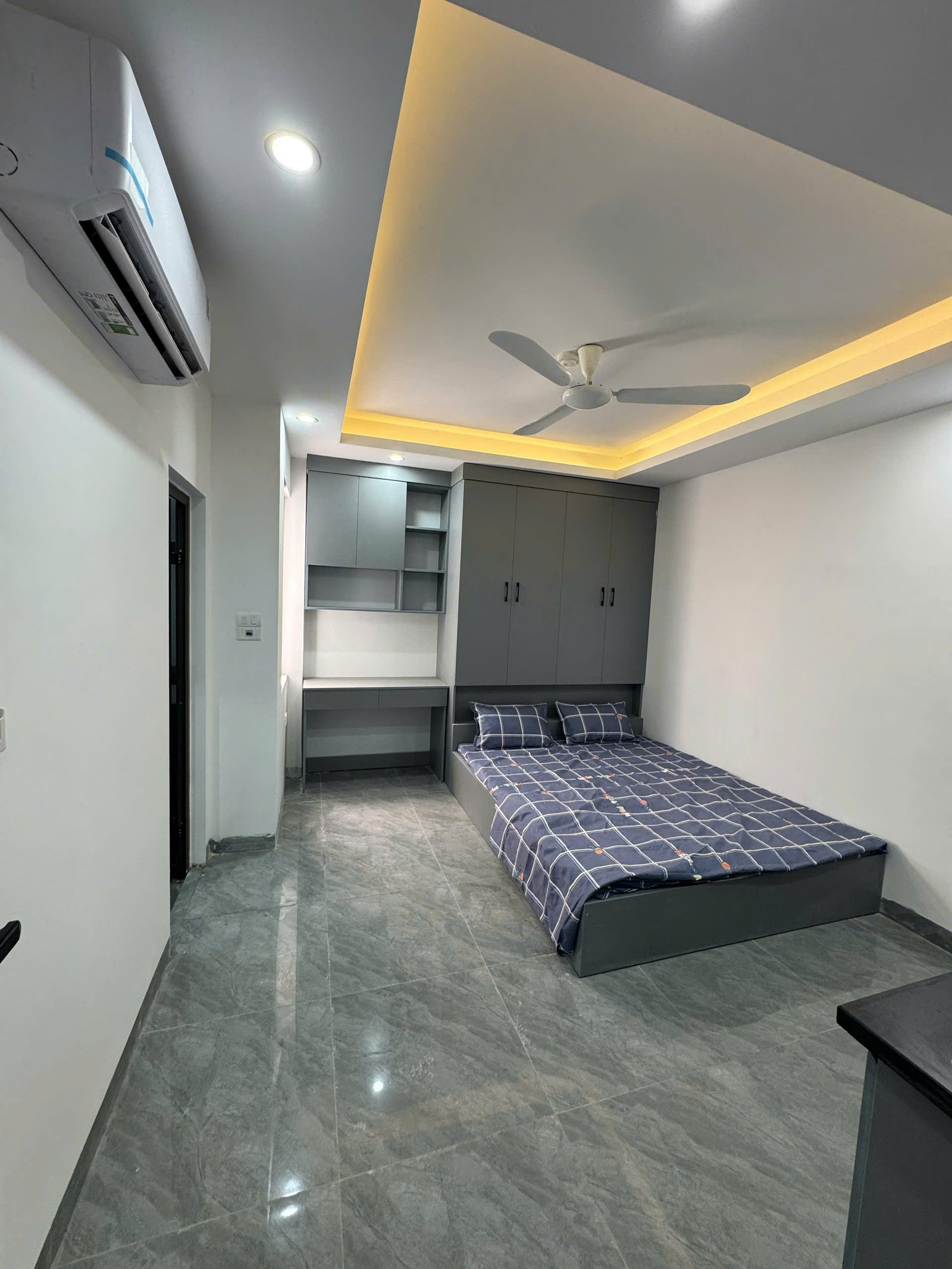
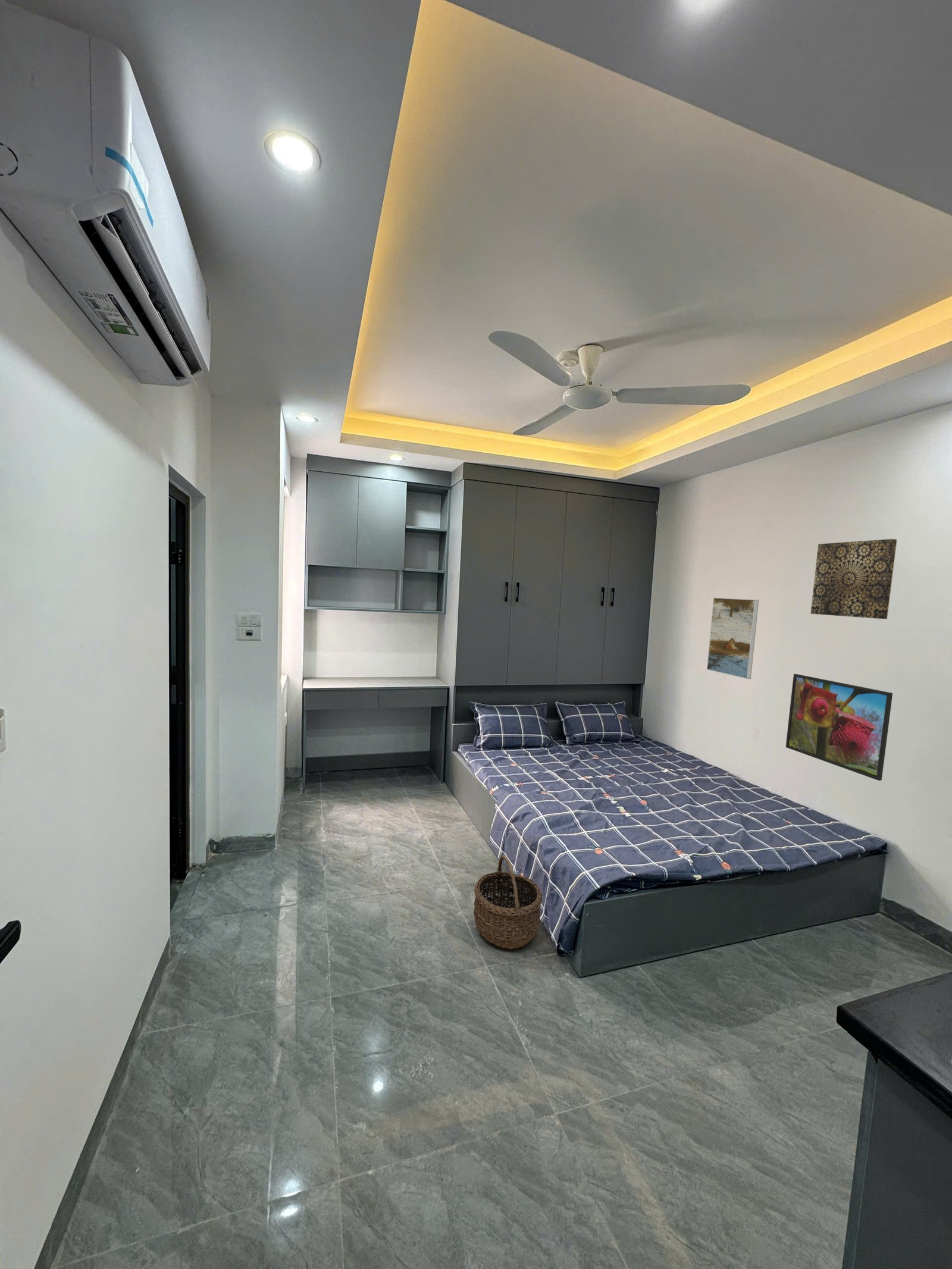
+ wicker basket [473,855,543,950]
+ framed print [706,597,759,679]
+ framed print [785,673,893,781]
+ wall art [810,538,898,620]
